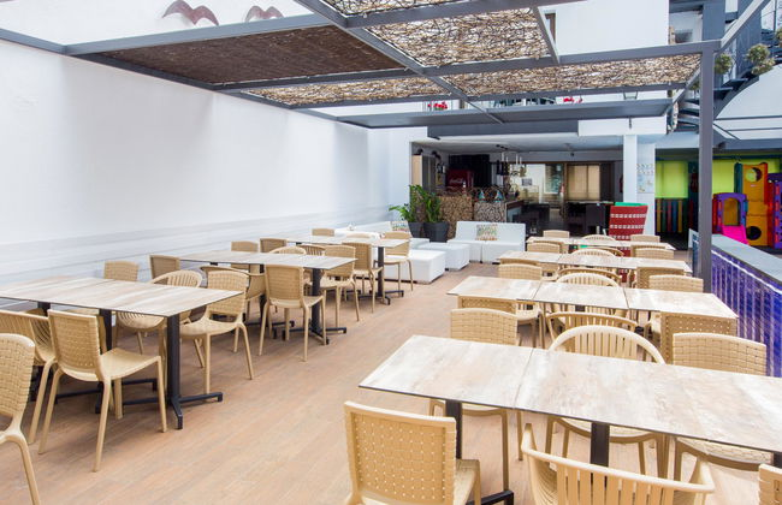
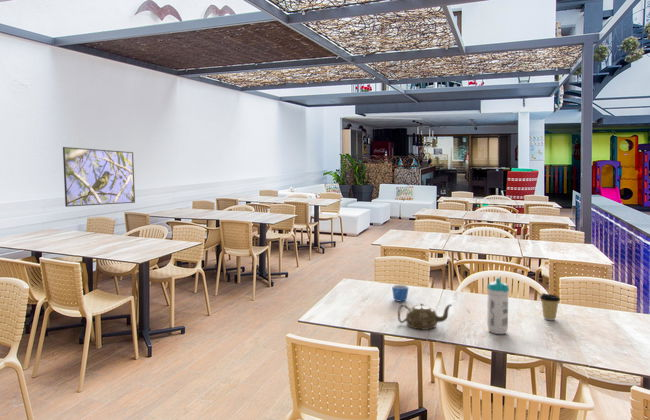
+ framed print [62,146,136,208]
+ teapot [397,302,453,331]
+ coffee cup [539,292,561,321]
+ mug [391,284,409,302]
+ water bottle [486,276,510,335]
